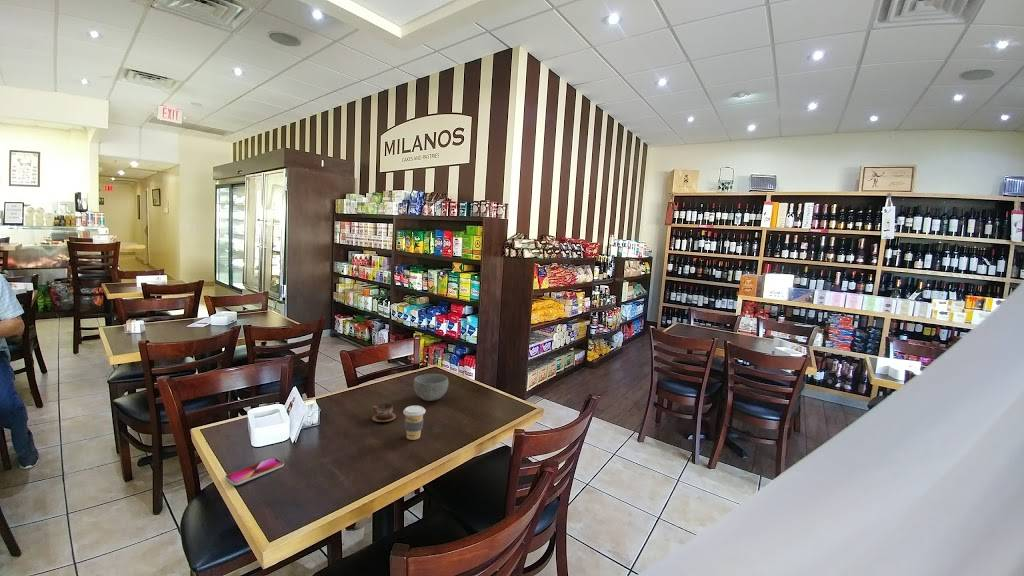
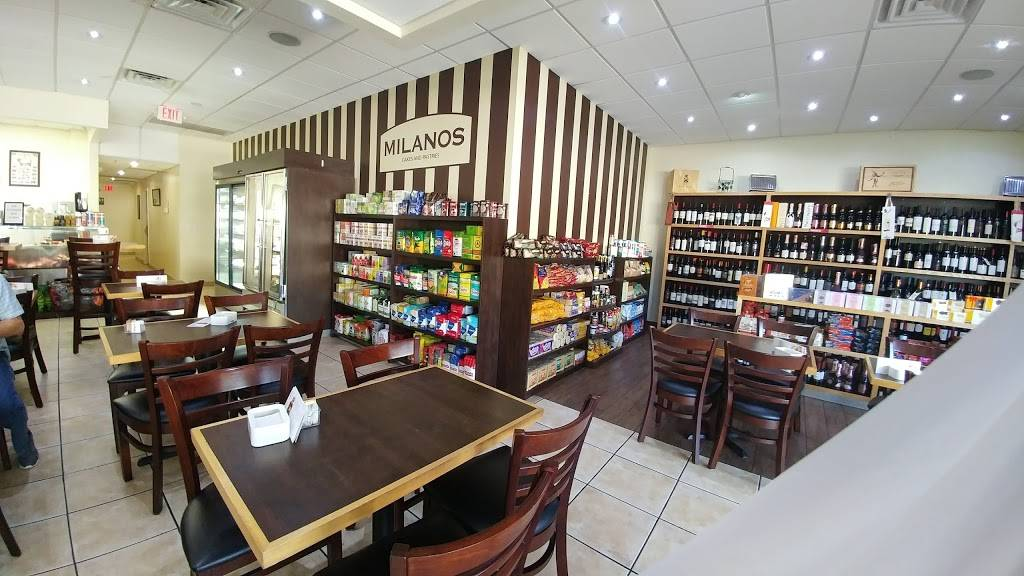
- bowl [413,373,449,402]
- smartphone [224,456,285,486]
- coffee cup [402,405,427,441]
- cup [371,403,397,423]
